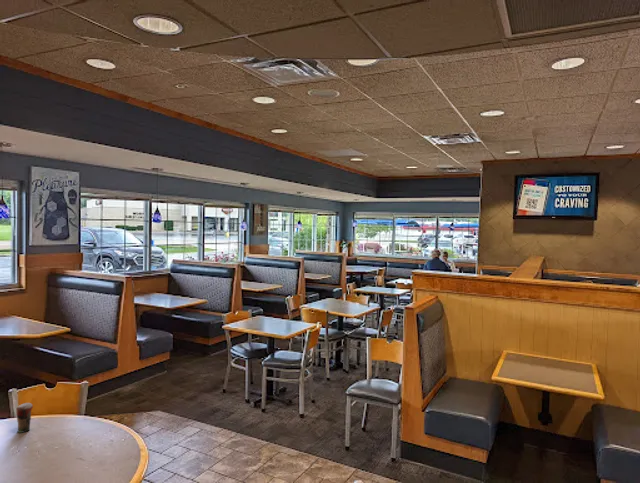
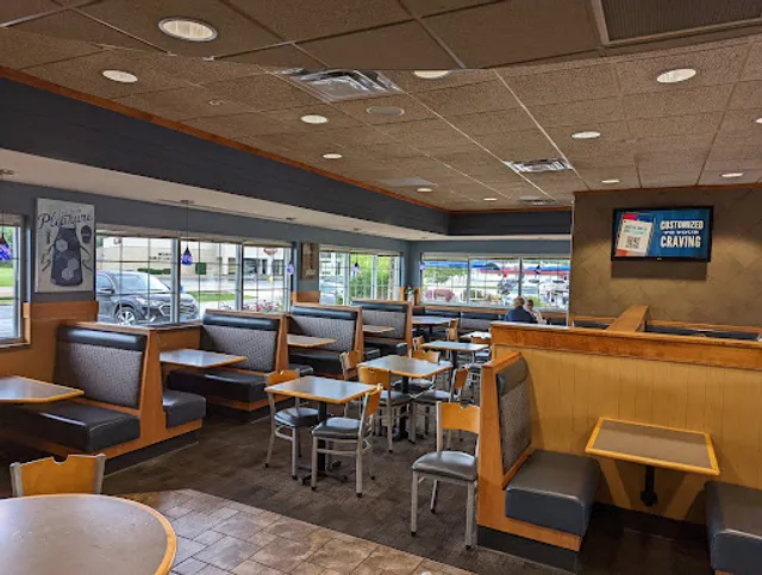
- beverage cup [15,402,34,434]
